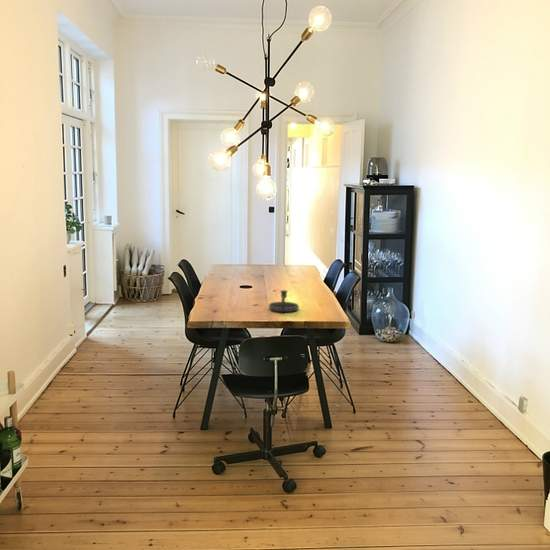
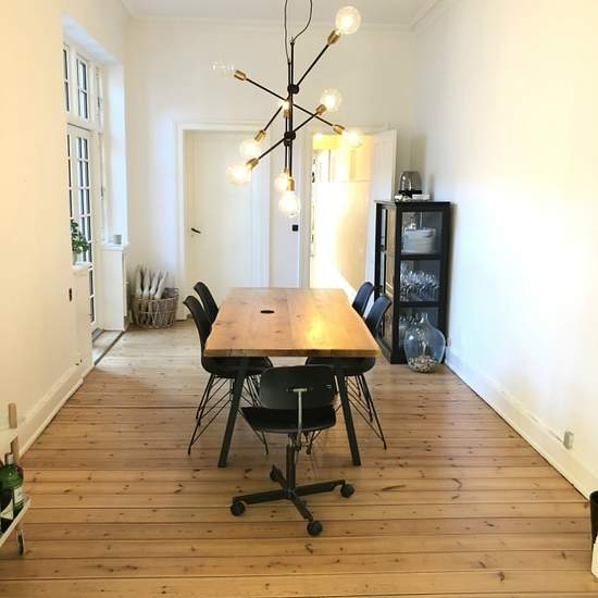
- candlestick [268,289,300,313]
